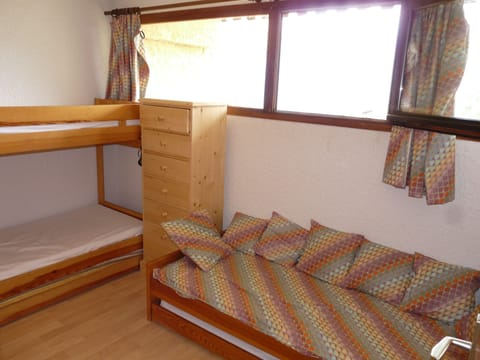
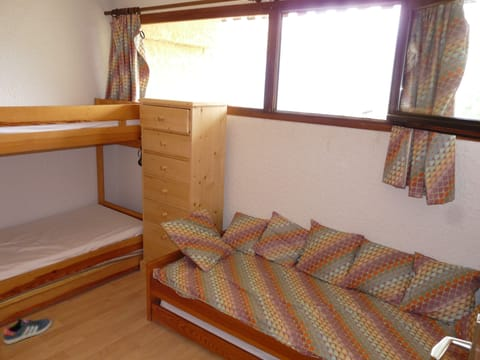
+ sneaker [2,317,52,345]
